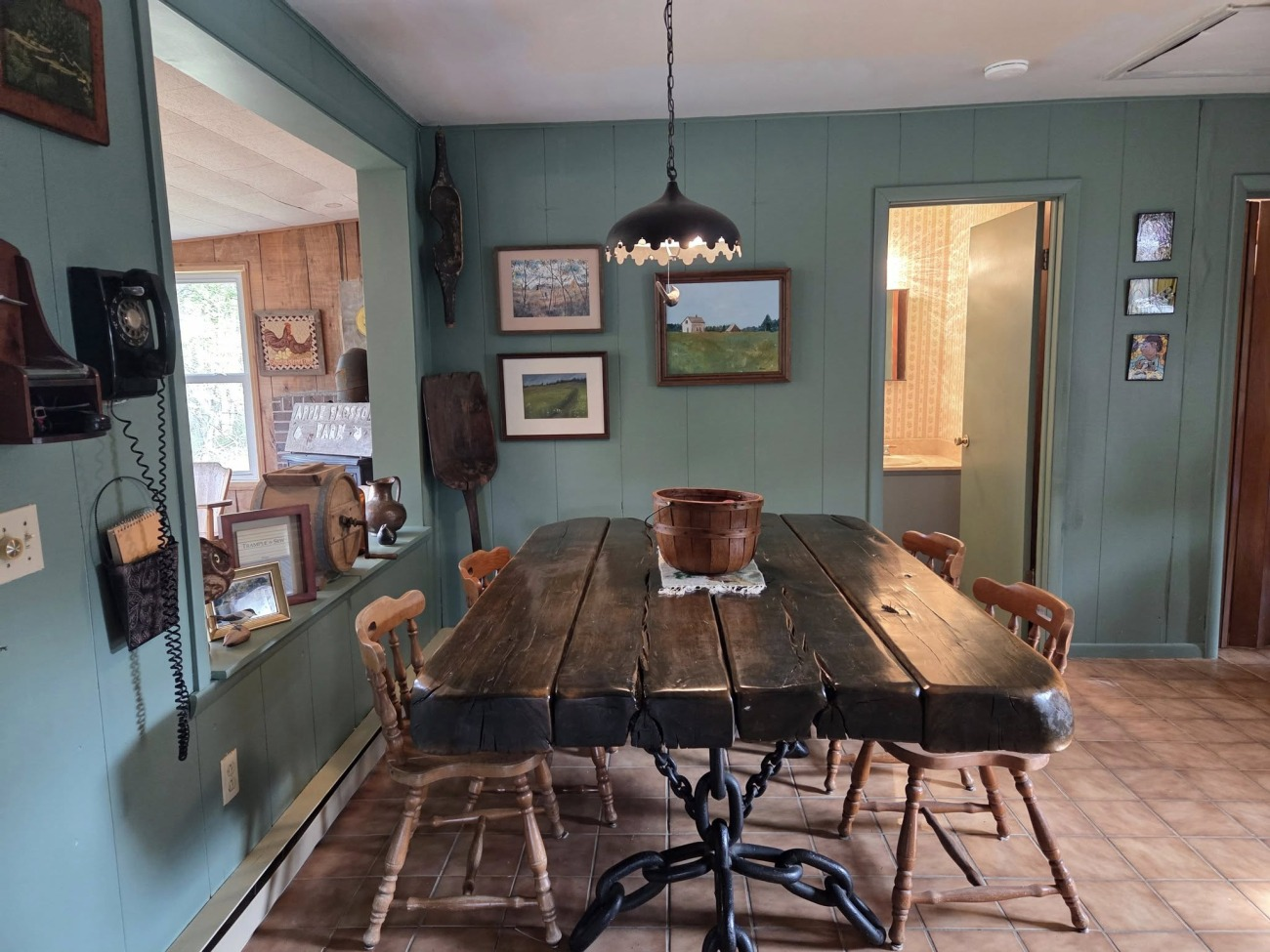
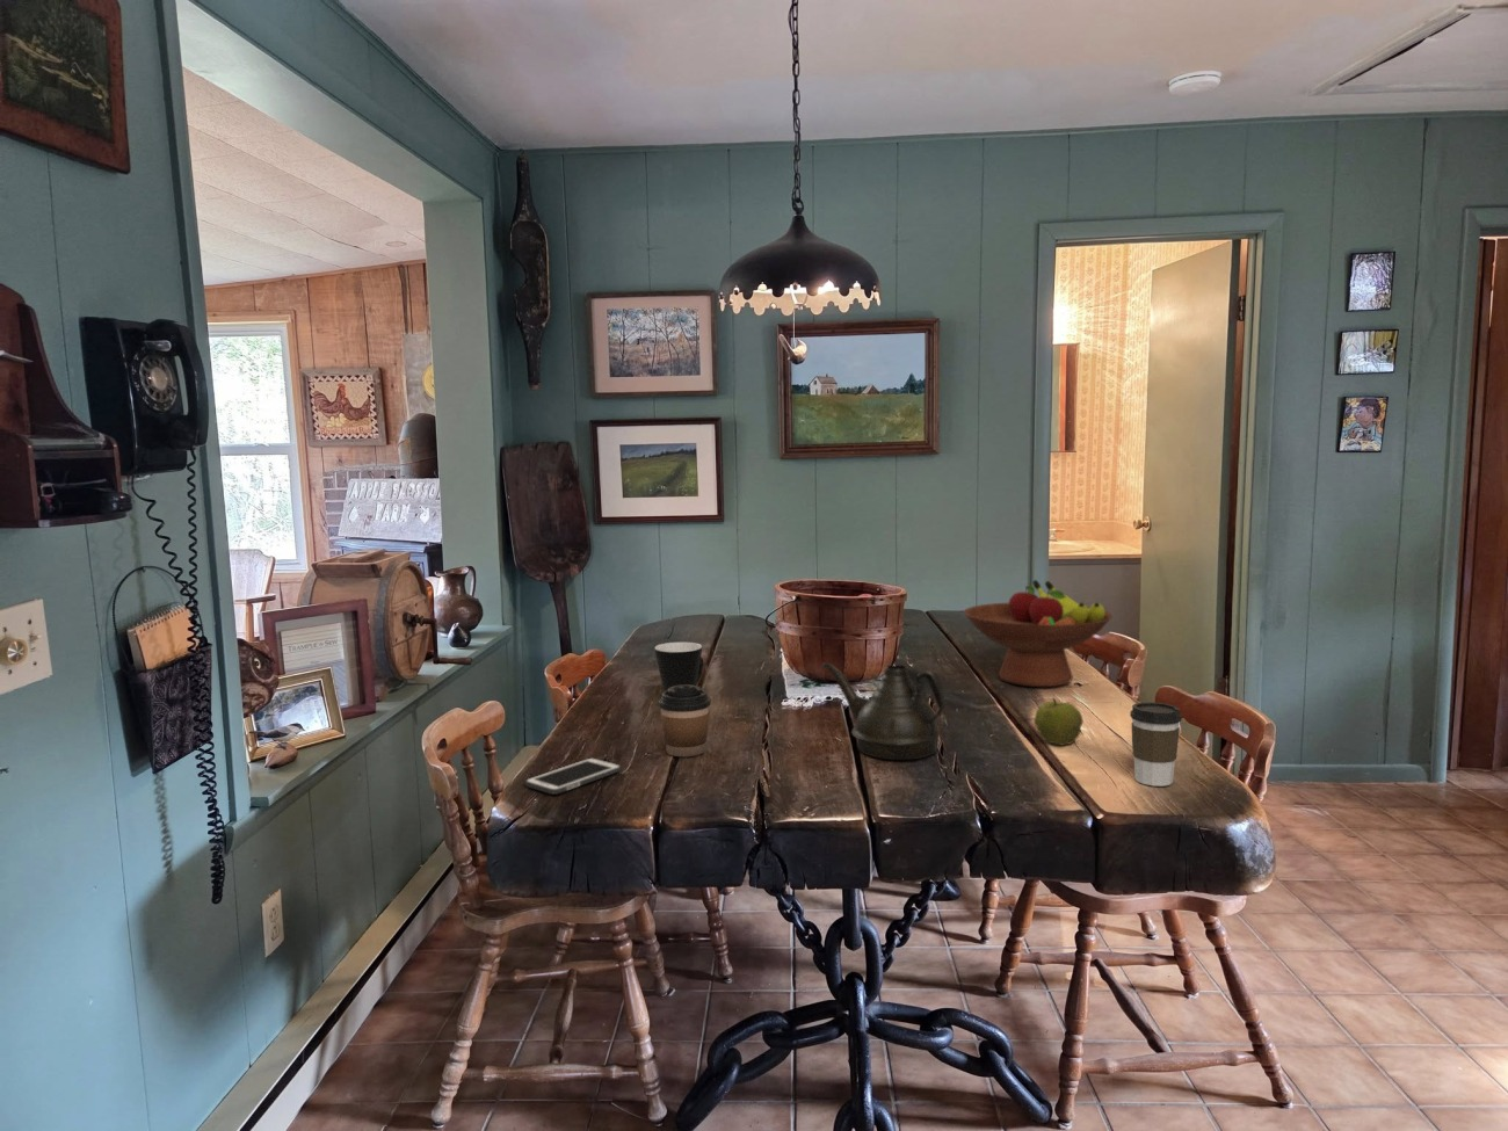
+ apple [1032,697,1084,746]
+ mug [654,642,704,693]
+ teapot [822,662,945,762]
+ fruit bowl [963,579,1114,688]
+ cell phone [525,757,623,796]
+ coffee cup [658,684,712,758]
+ coffee cup [1129,701,1181,788]
